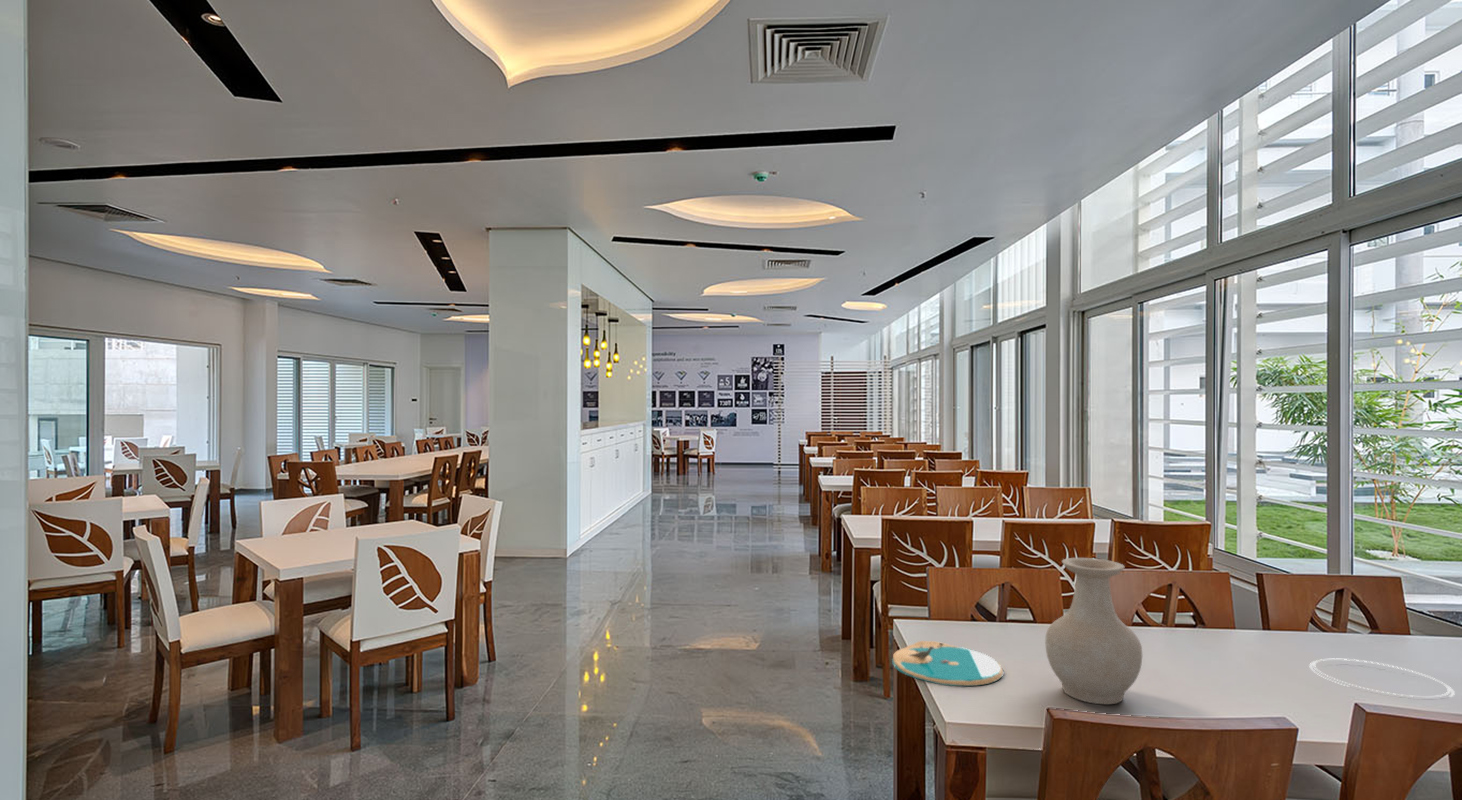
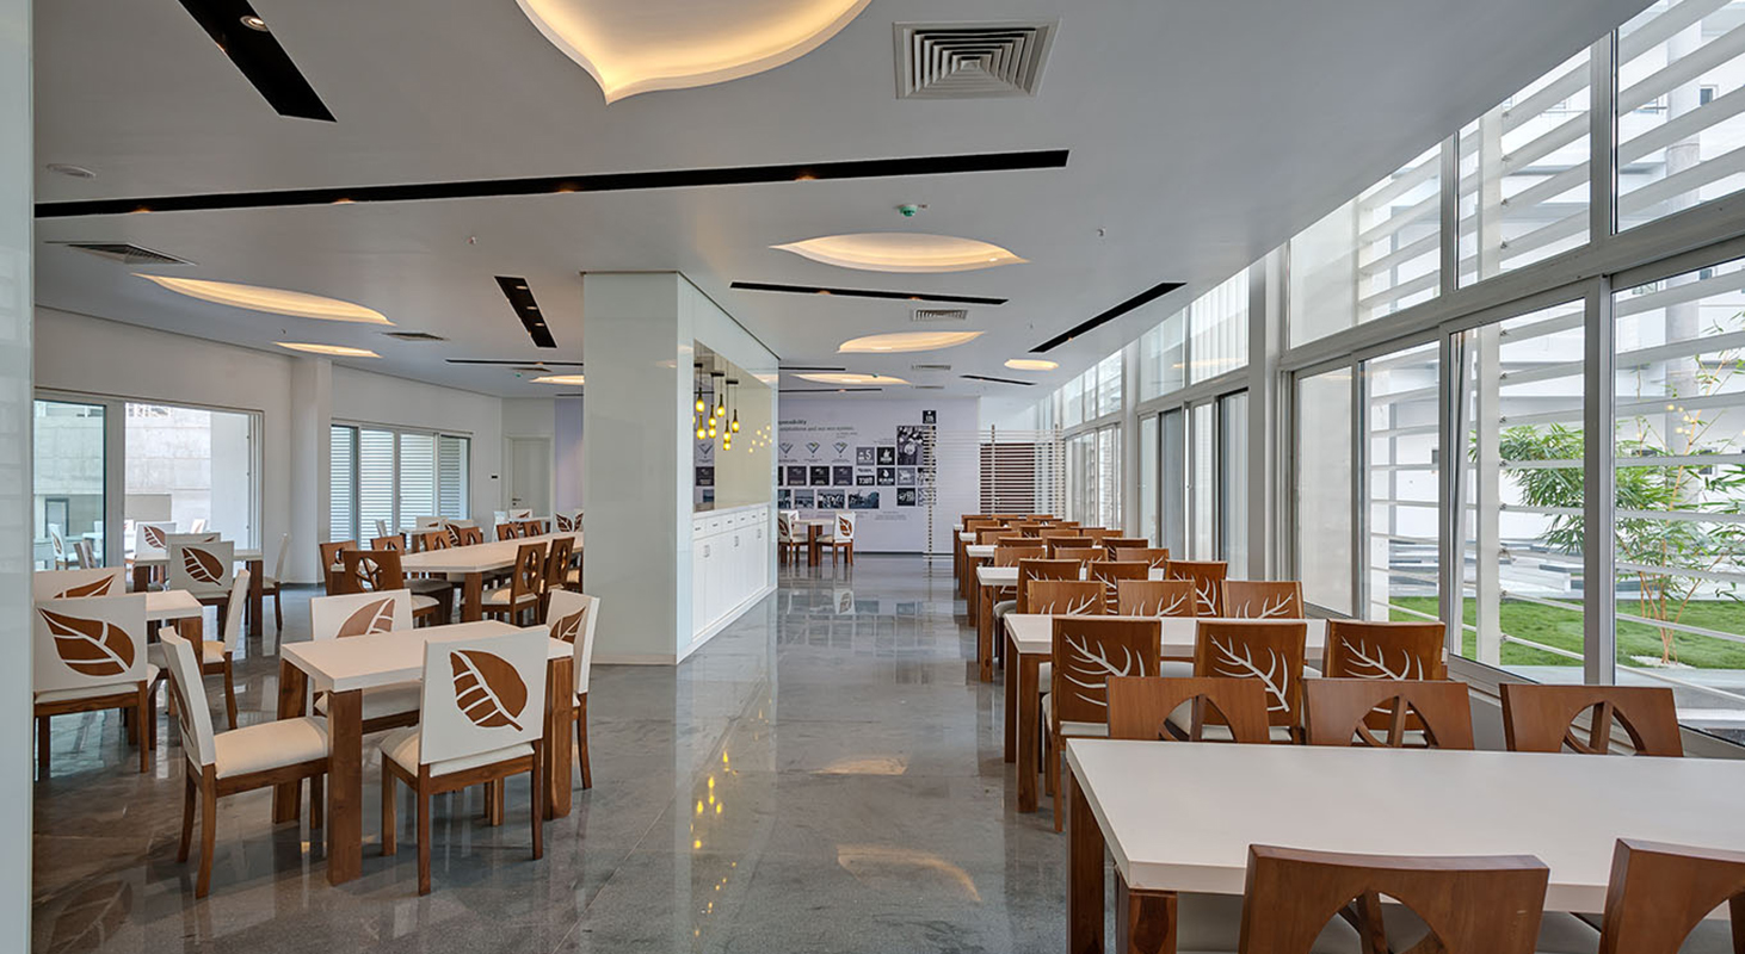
- vase [1044,557,1143,705]
- plate [891,640,1004,687]
- plate [1308,657,1456,698]
